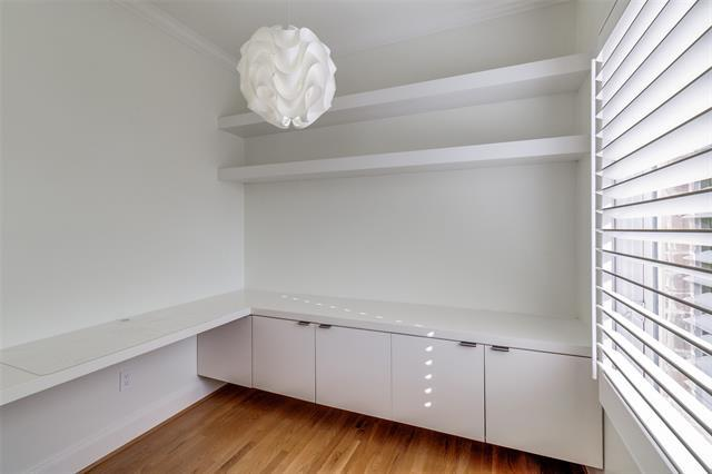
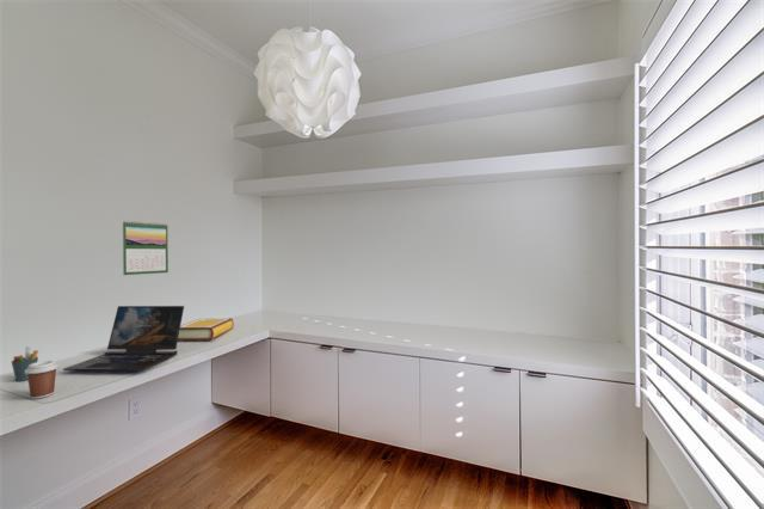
+ pen holder [11,345,39,382]
+ calendar [122,220,170,276]
+ coffee cup [25,360,60,400]
+ book [178,317,235,342]
+ laptop [62,305,185,372]
